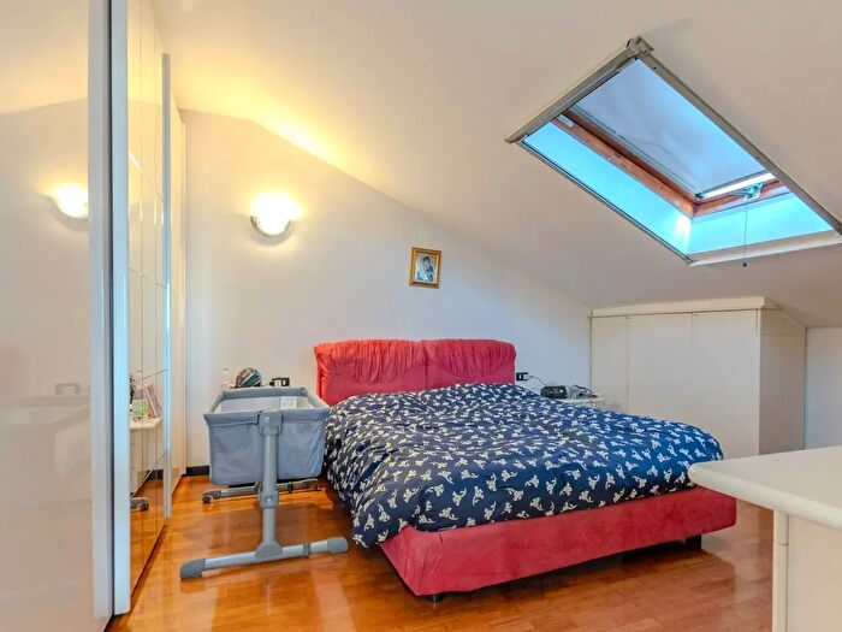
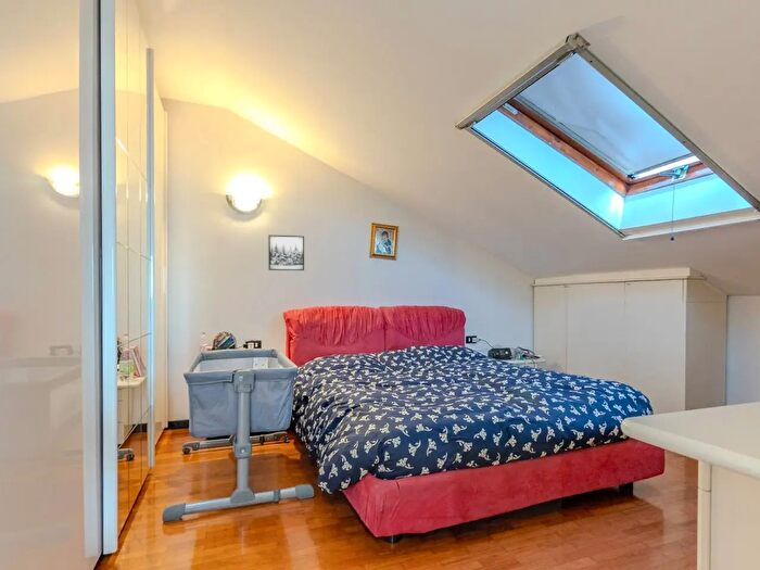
+ wall art [267,233,305,271]
